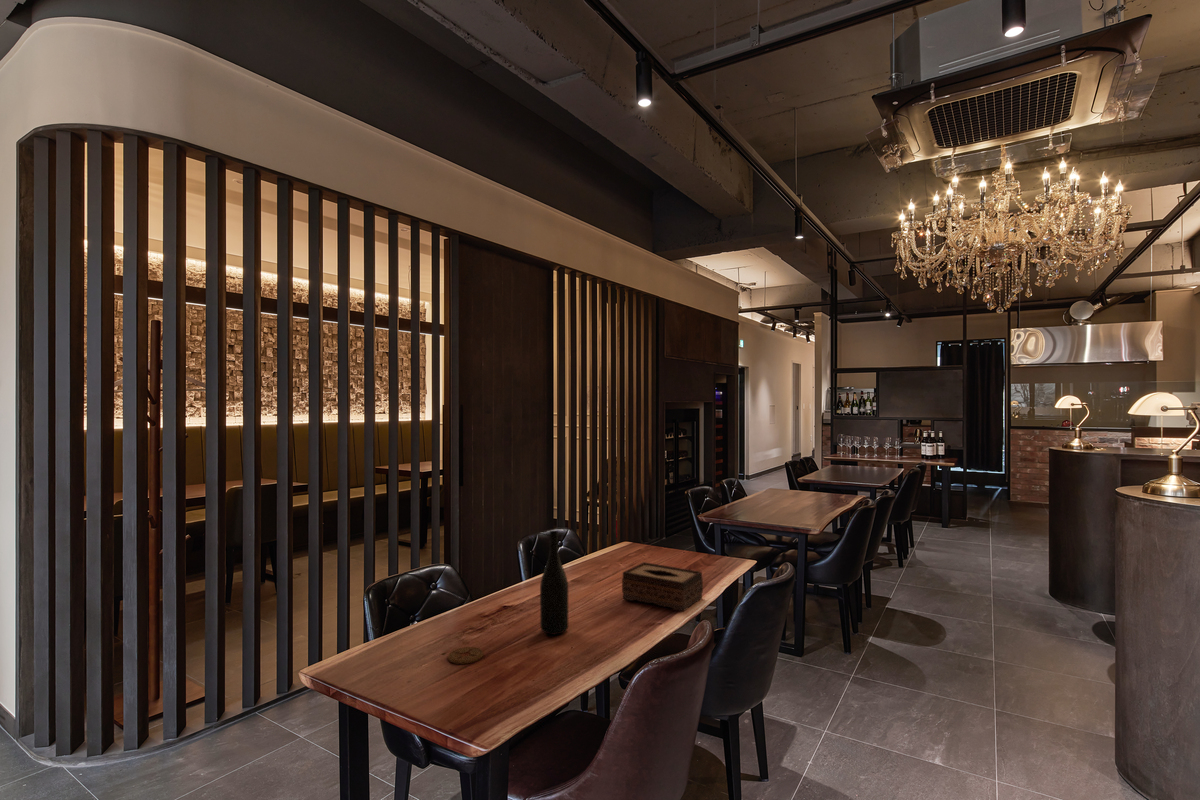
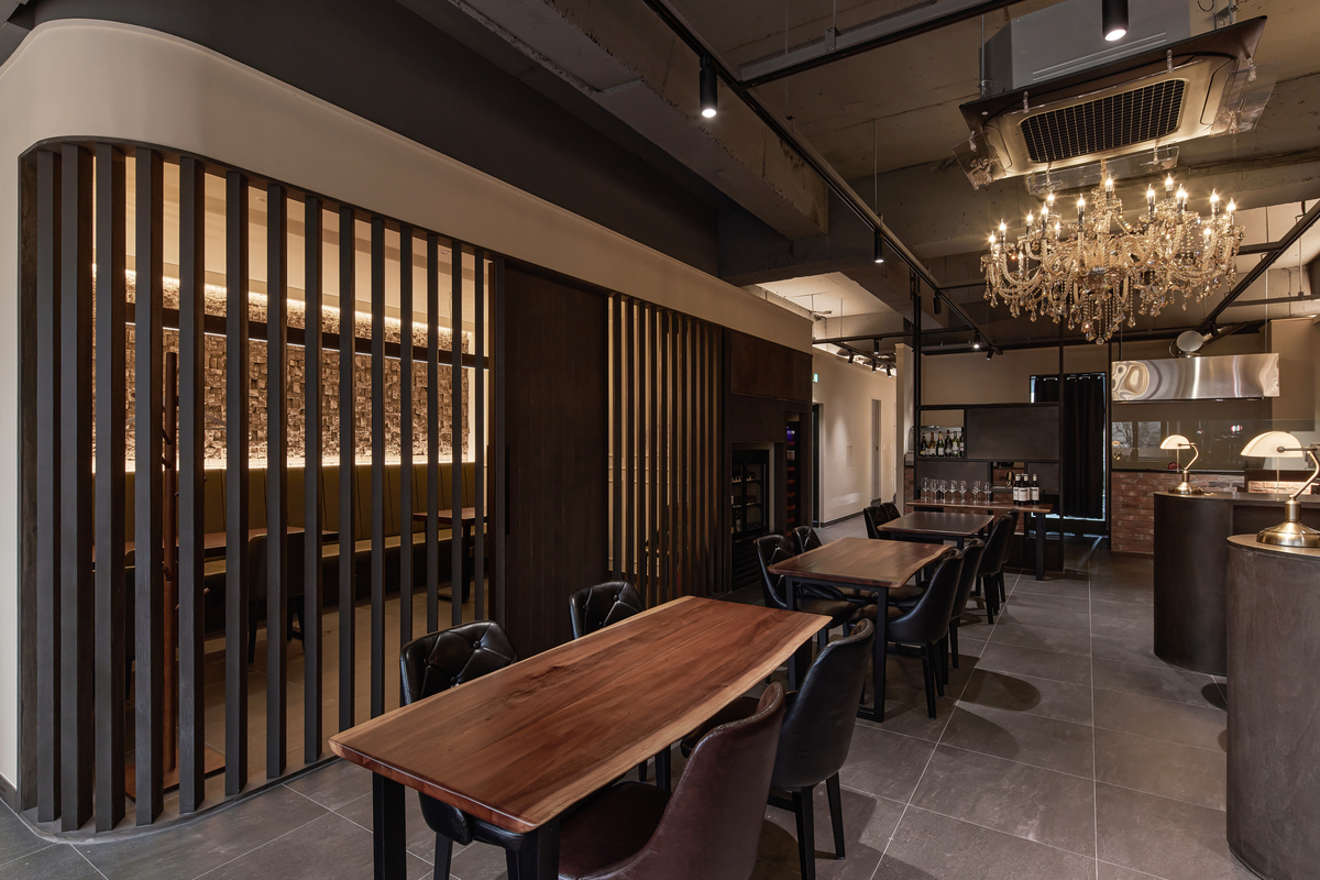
- coaster [447,646,484,665]
- wine bottle [539,530,569,635]
- tissue box [621,561,704,612]
